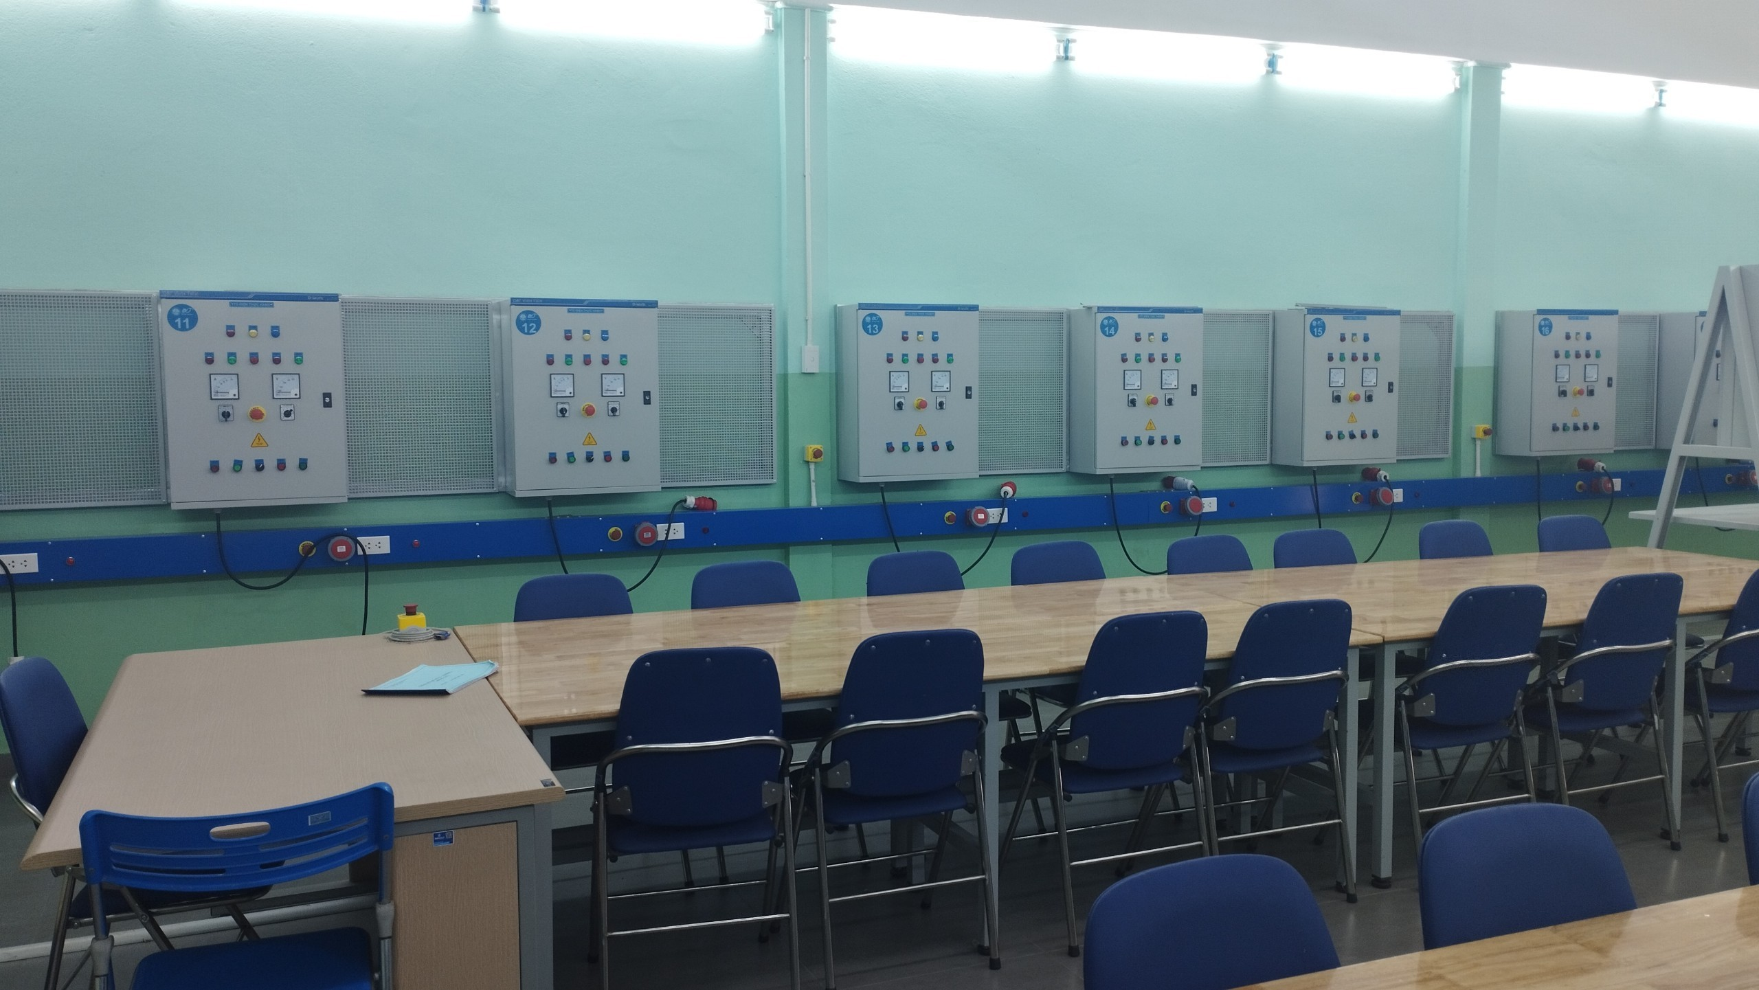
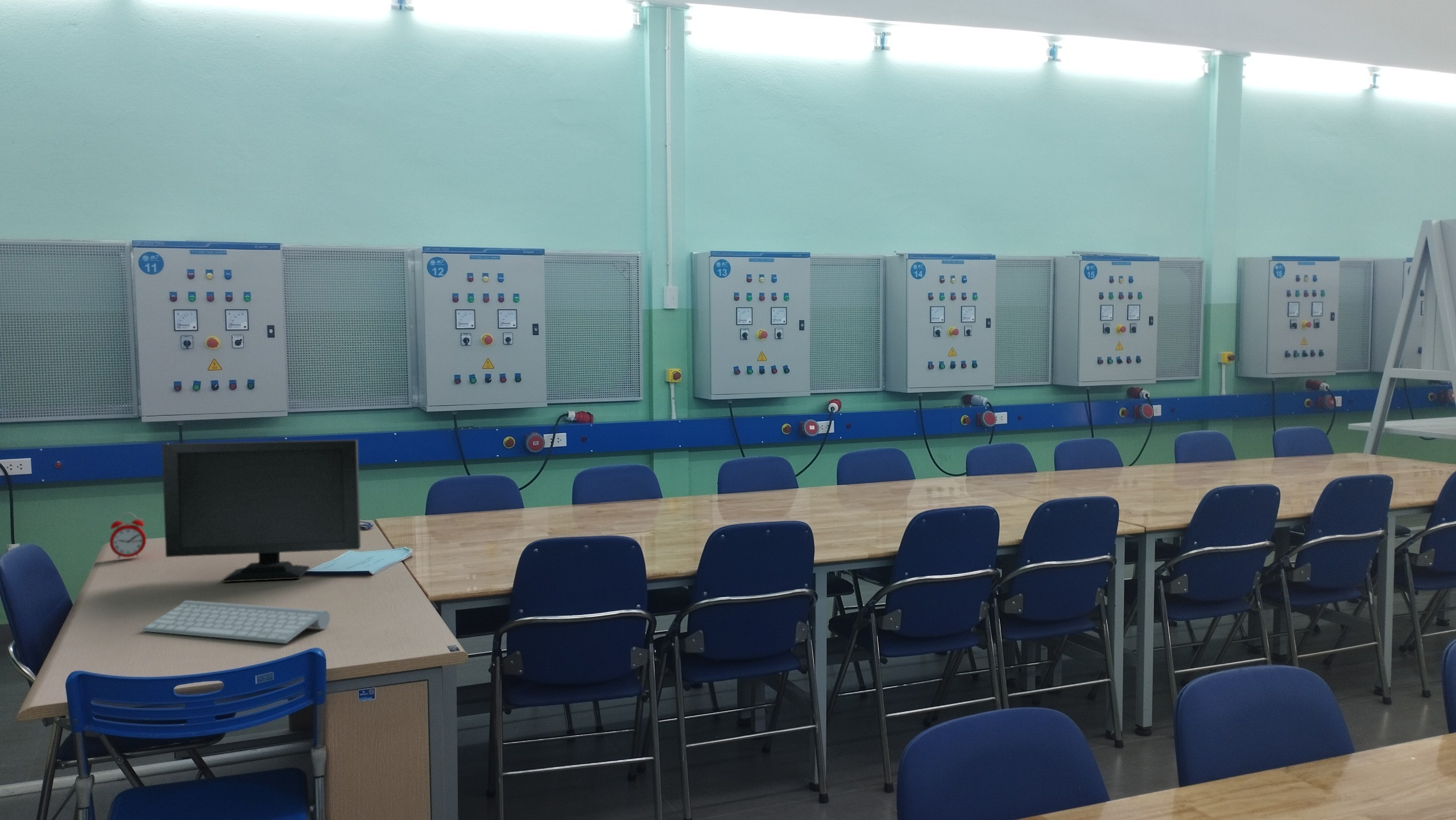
+ alarm clock [109,512,147,561]
+ computer monitor [161,439,361,583]
+ keyboard [142,600,330,644]
